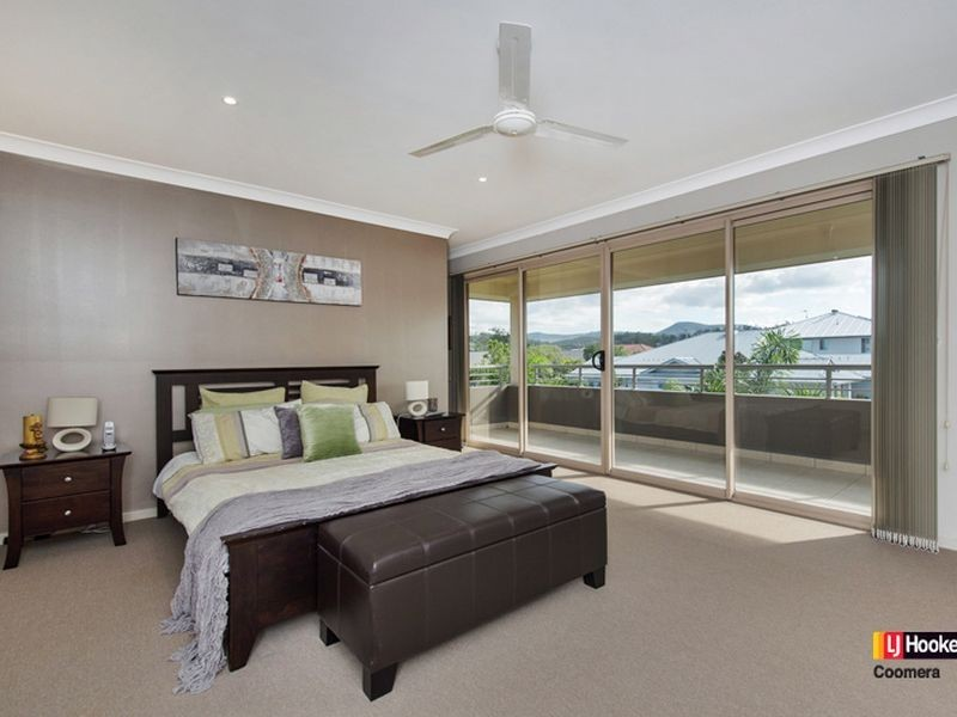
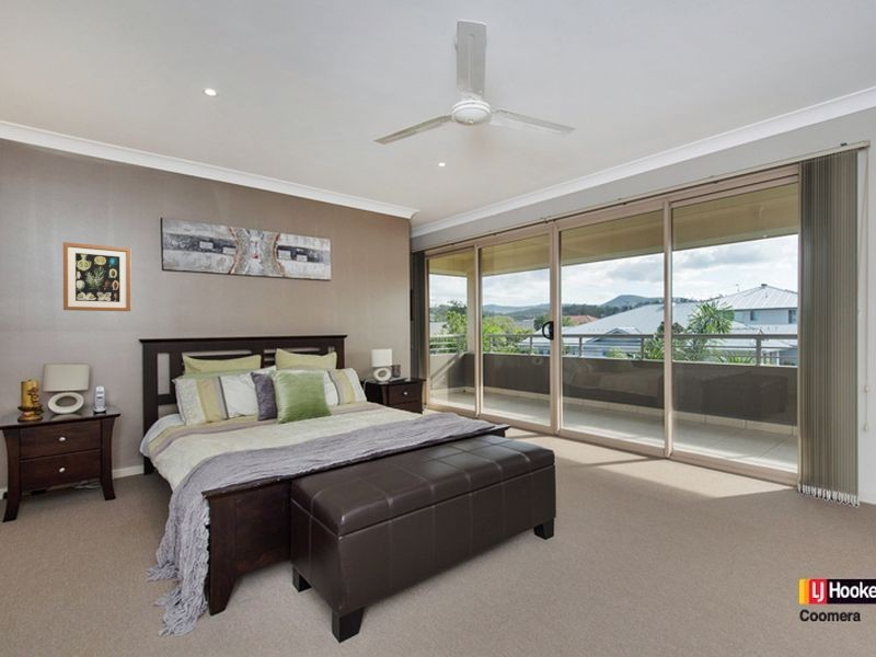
+ wall art [62,241,131,312]
